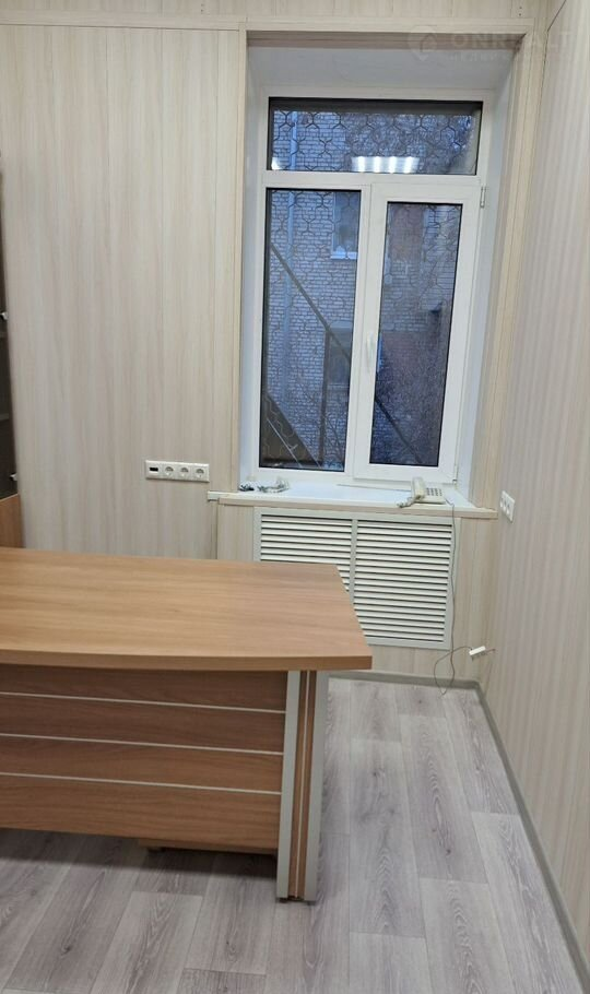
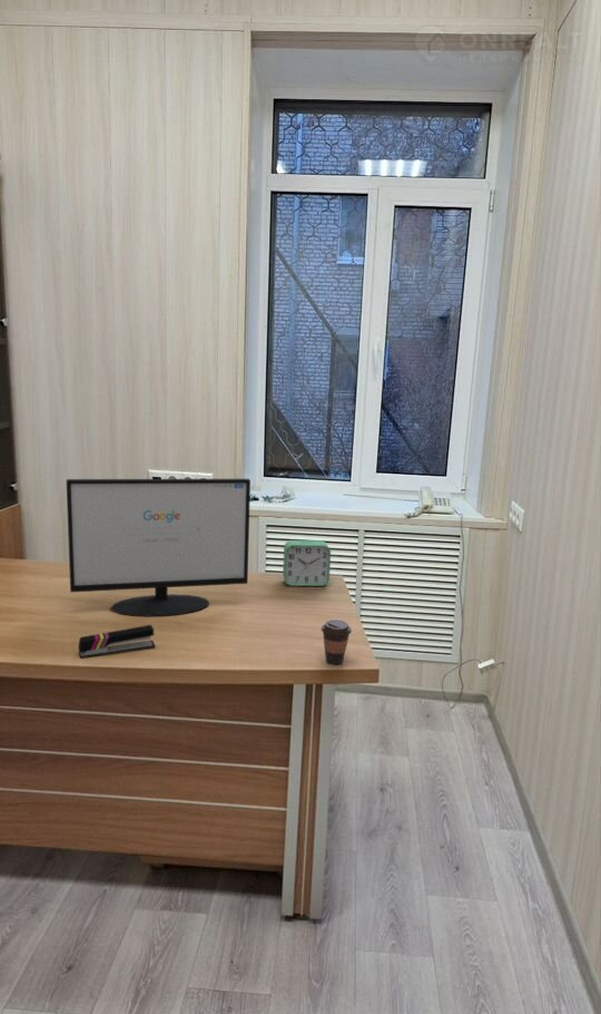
+ coffee cup [319,618,353,665]
+ stapler [77,624,156,660]
+ computer monitor [66,478,252,617]
+ alarm clock [282,539,332,587]
